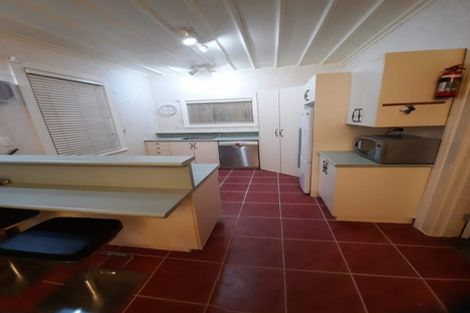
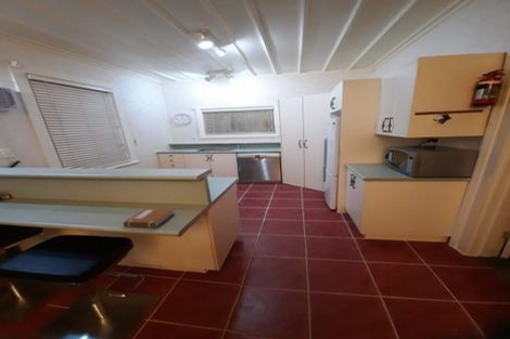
+ notebook [123,207,176,230]
